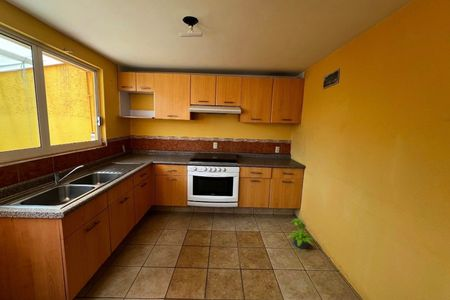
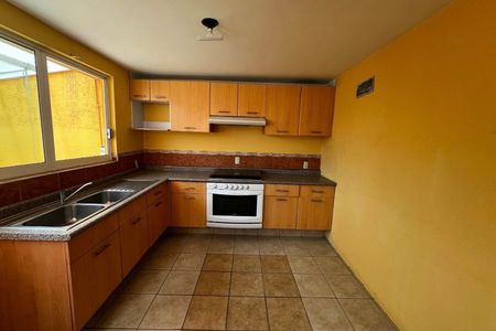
- potted plant [286,218,316,250]
